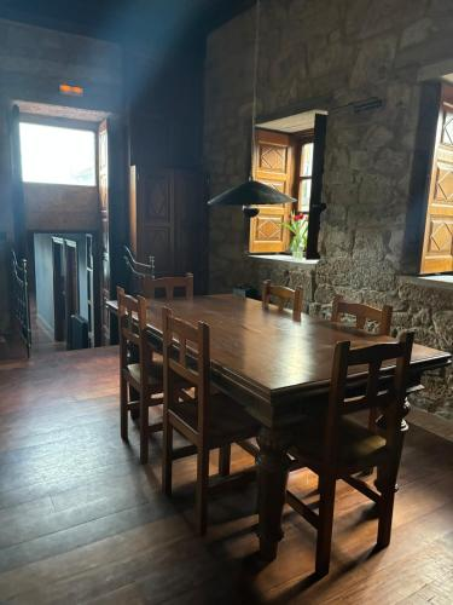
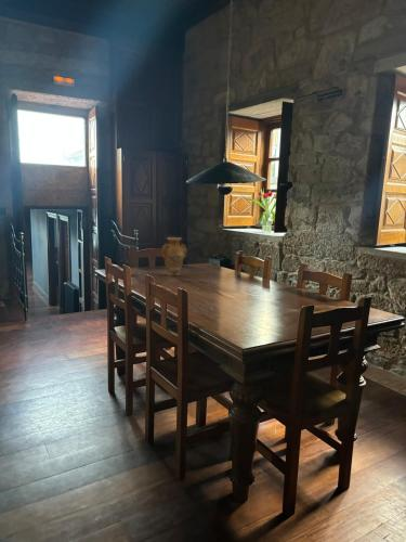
+ vase [161,236,188,276]
